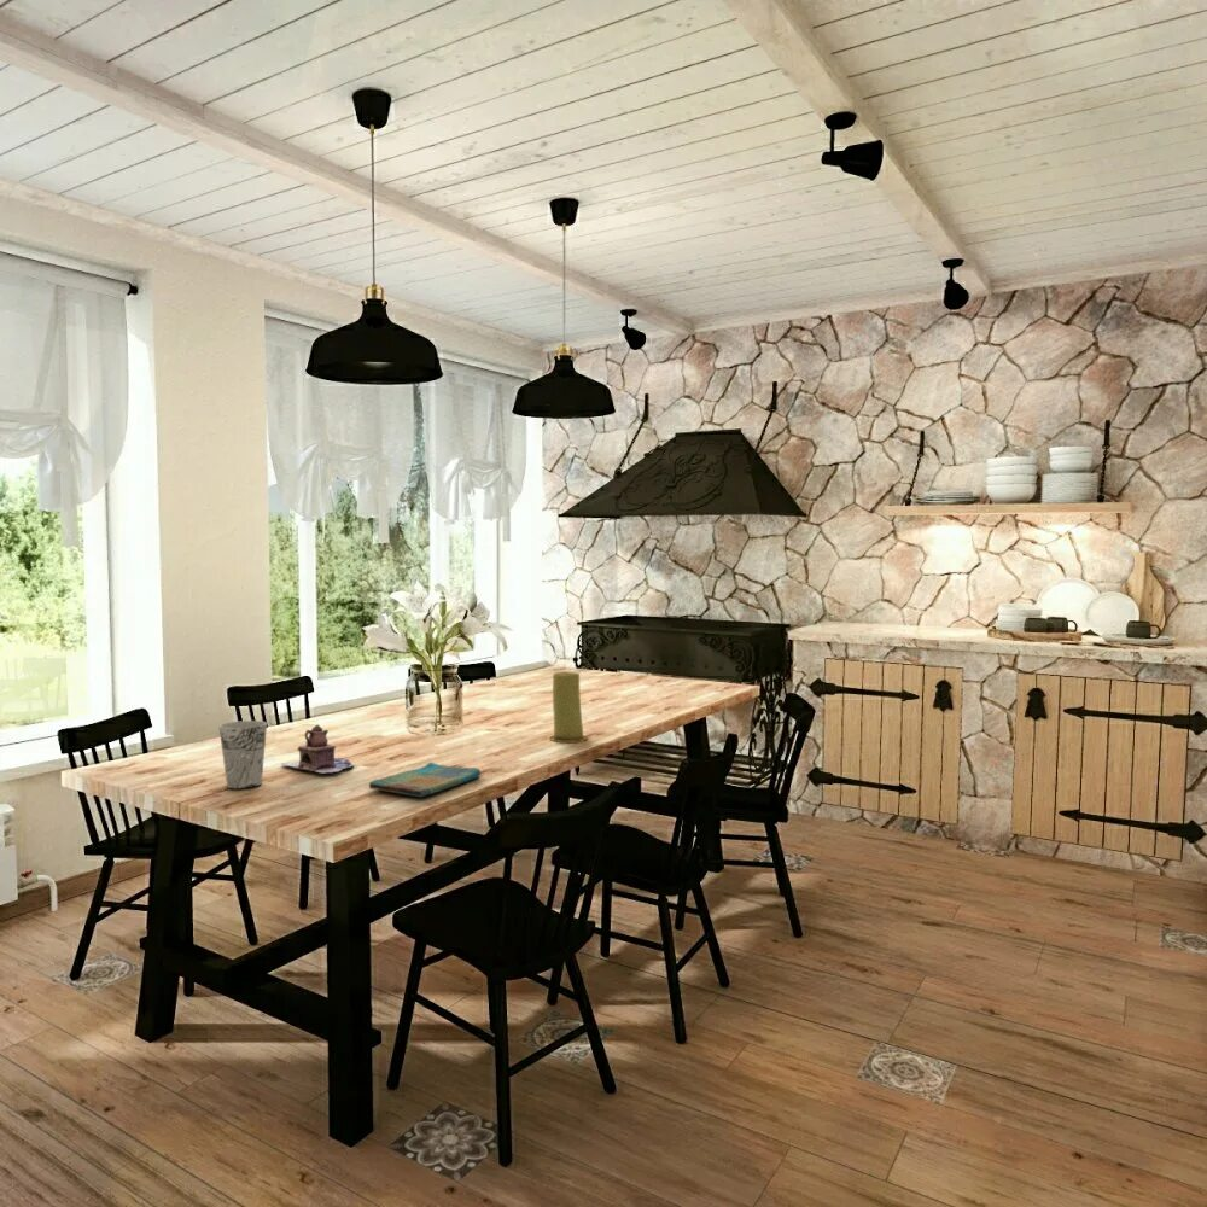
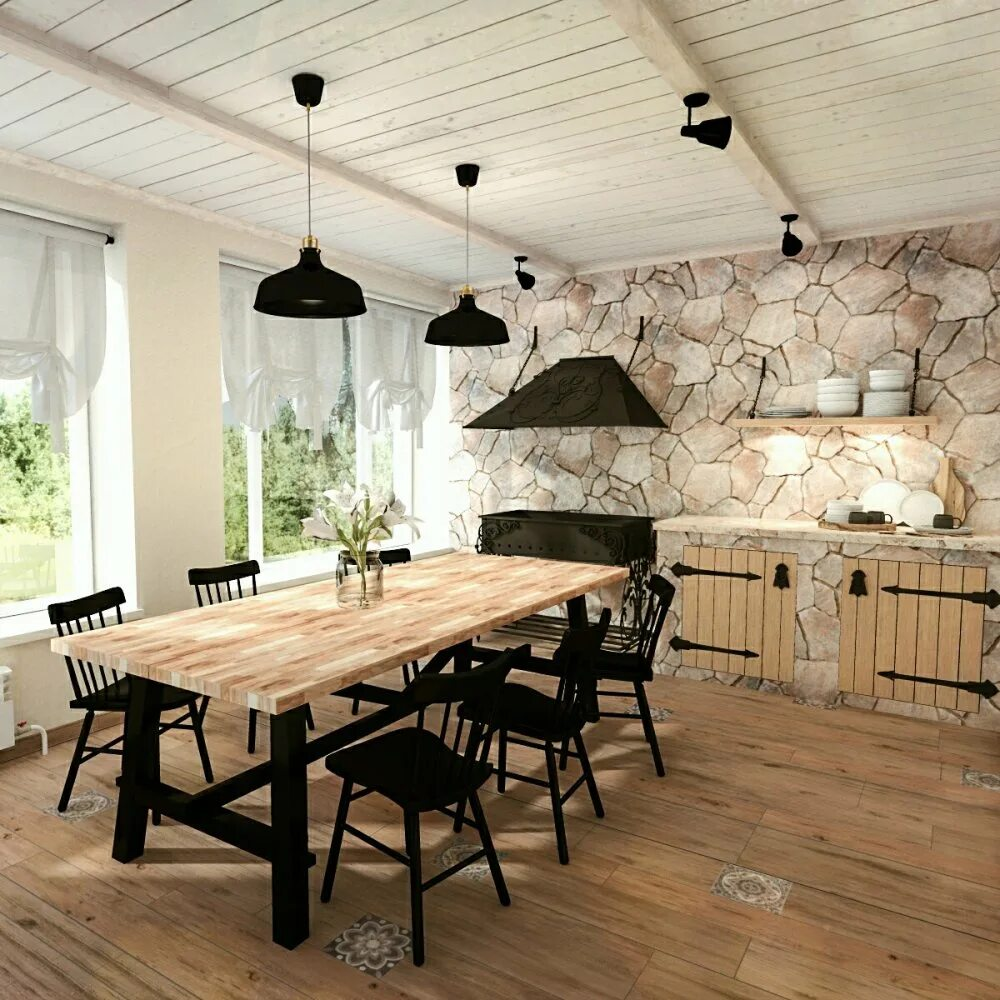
- candle [548,670,588,744]
- cup [218,719,268,789]
- teapot [280,724,354,775]
- dish towel [368,762,482,798]
